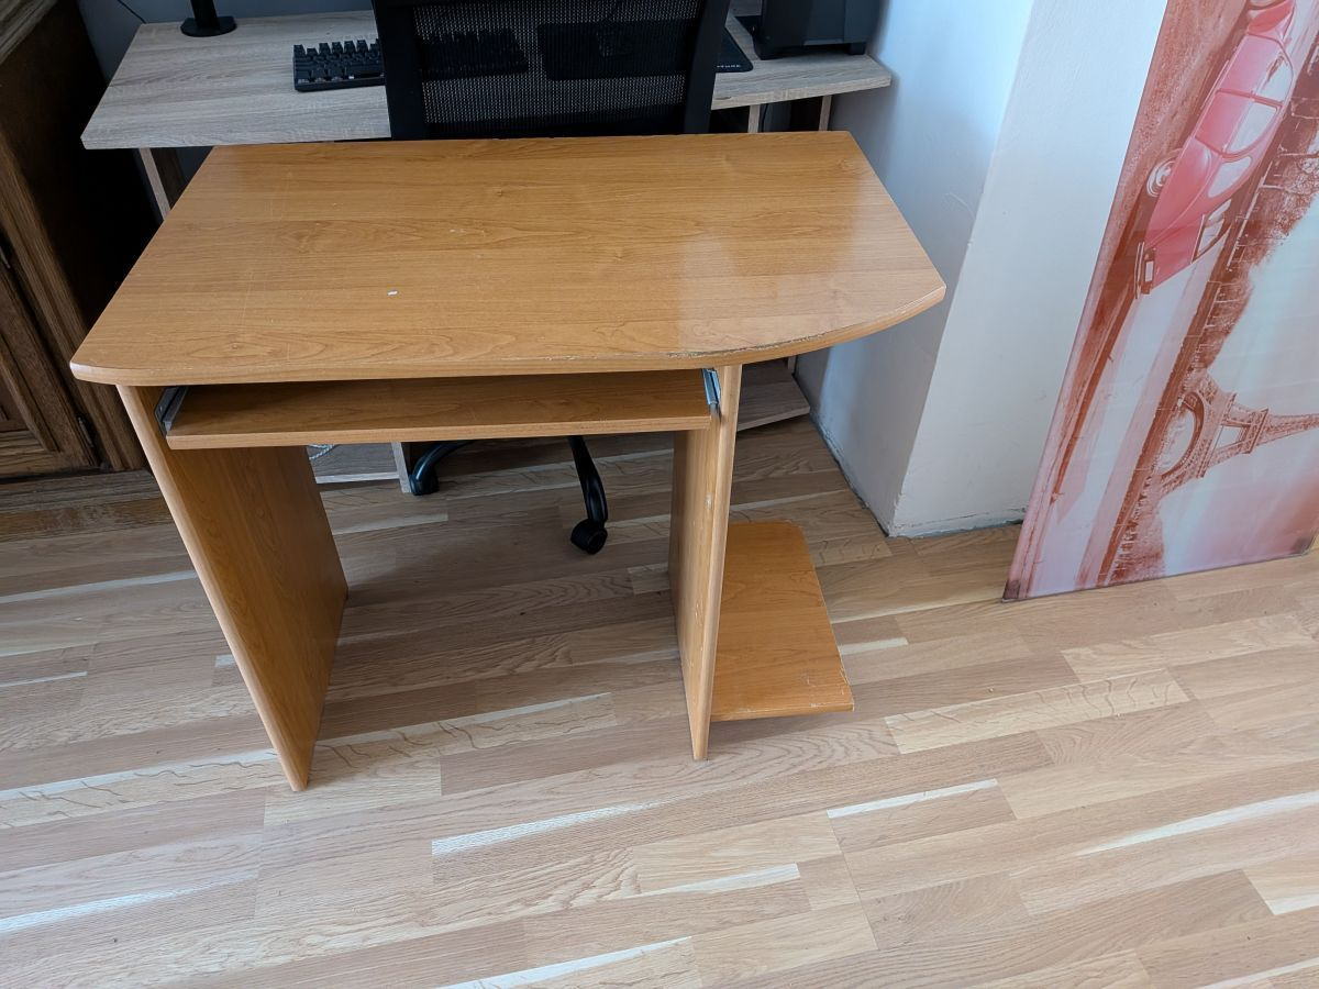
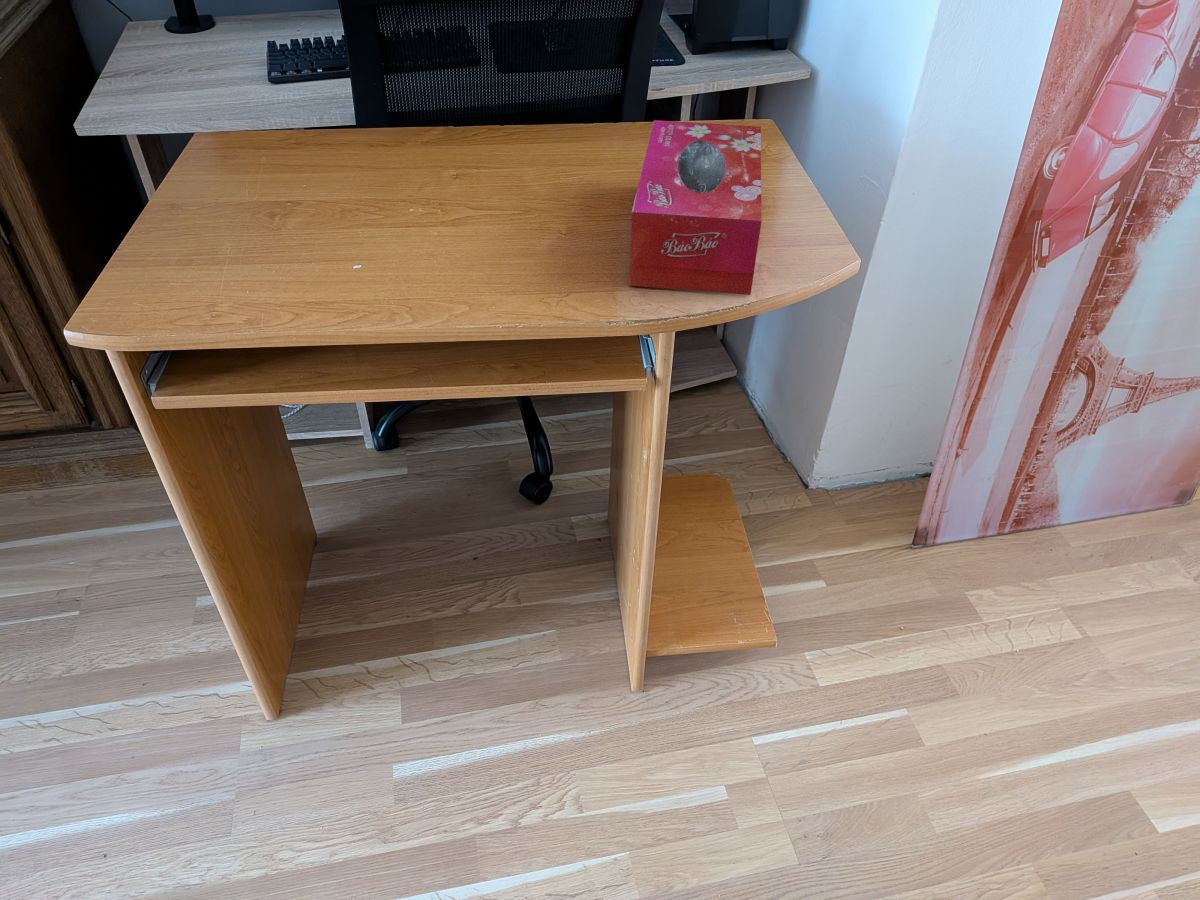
+ tissue box [628,119,763,296]
